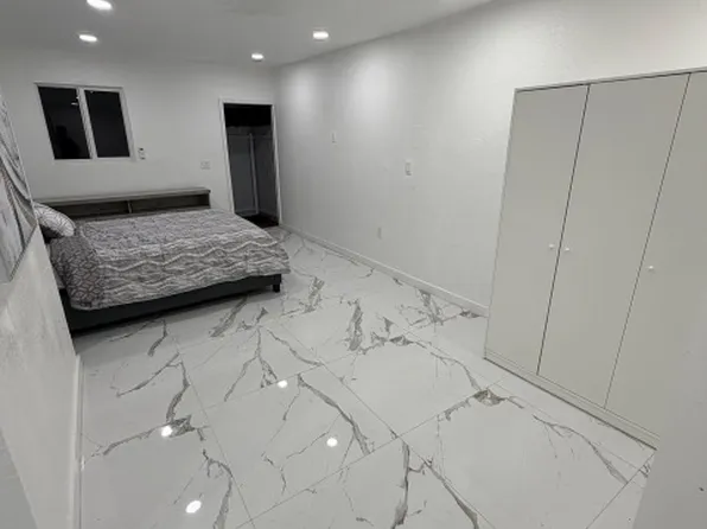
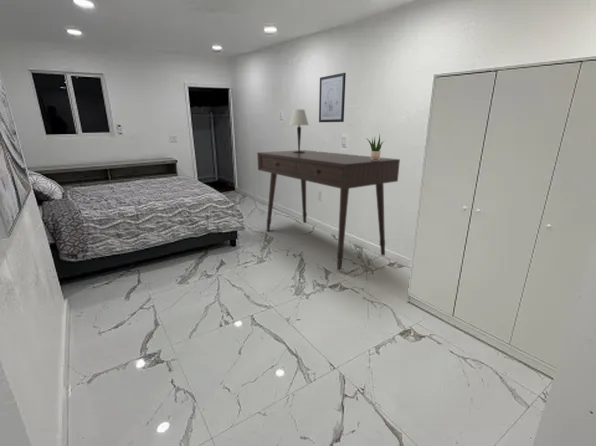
+ potted plant [365,133,385,160]
+ table lamp [289,108,310,153]
+ desk [256,149,401,272]
+ wall art [318,72,347,123]
